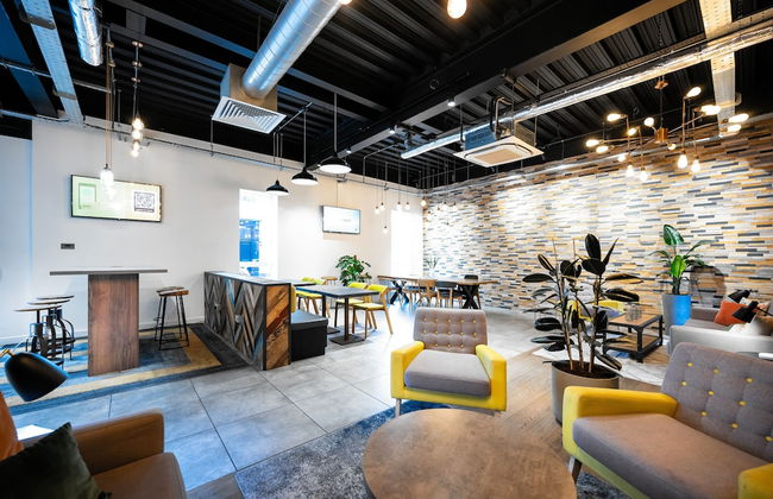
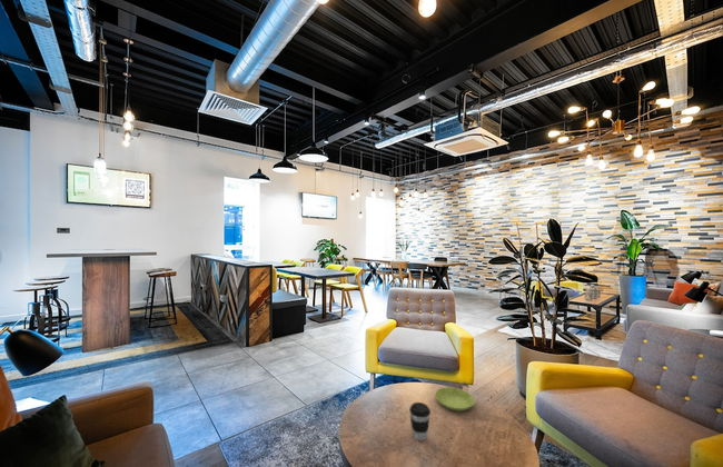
+ saucer [434,386,475,413]
+ coffee cup [408,401,432,441]
